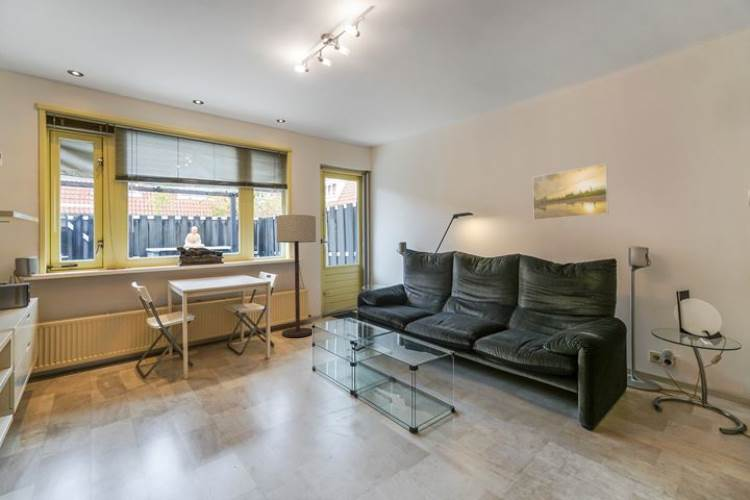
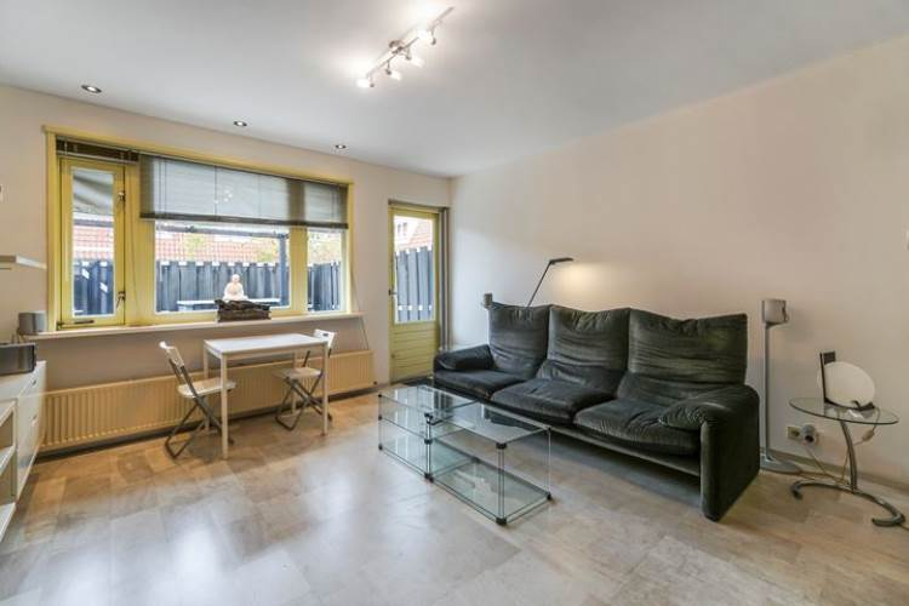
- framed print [532,163,609,221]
- floor lamp [275,214,317,338]
